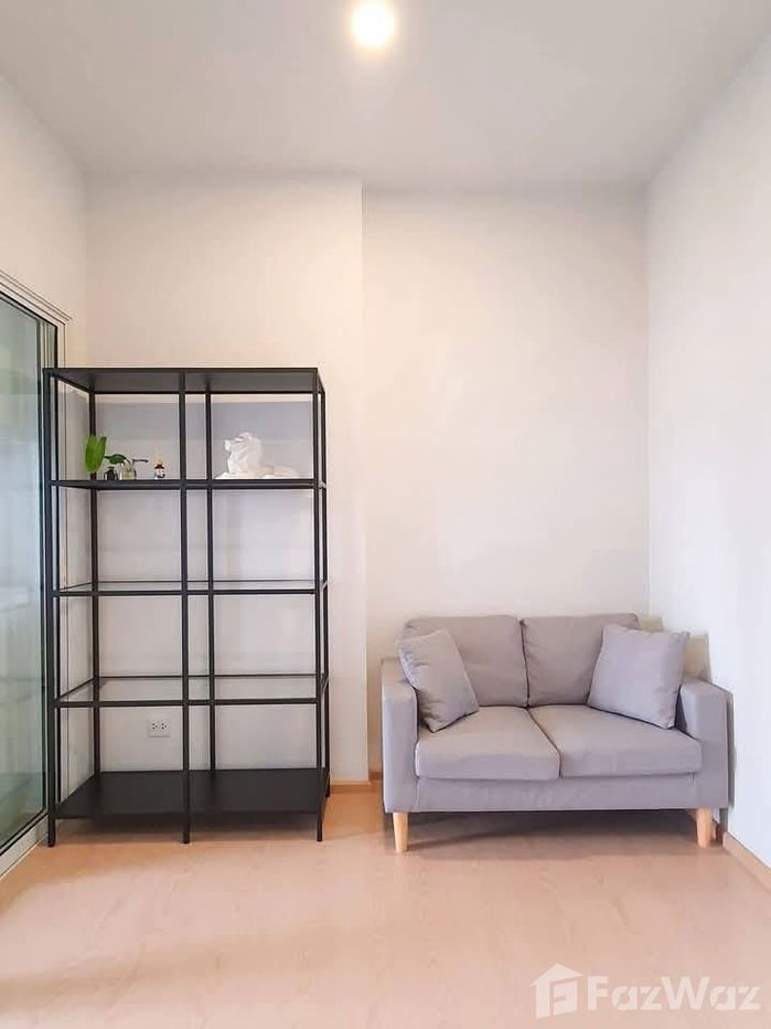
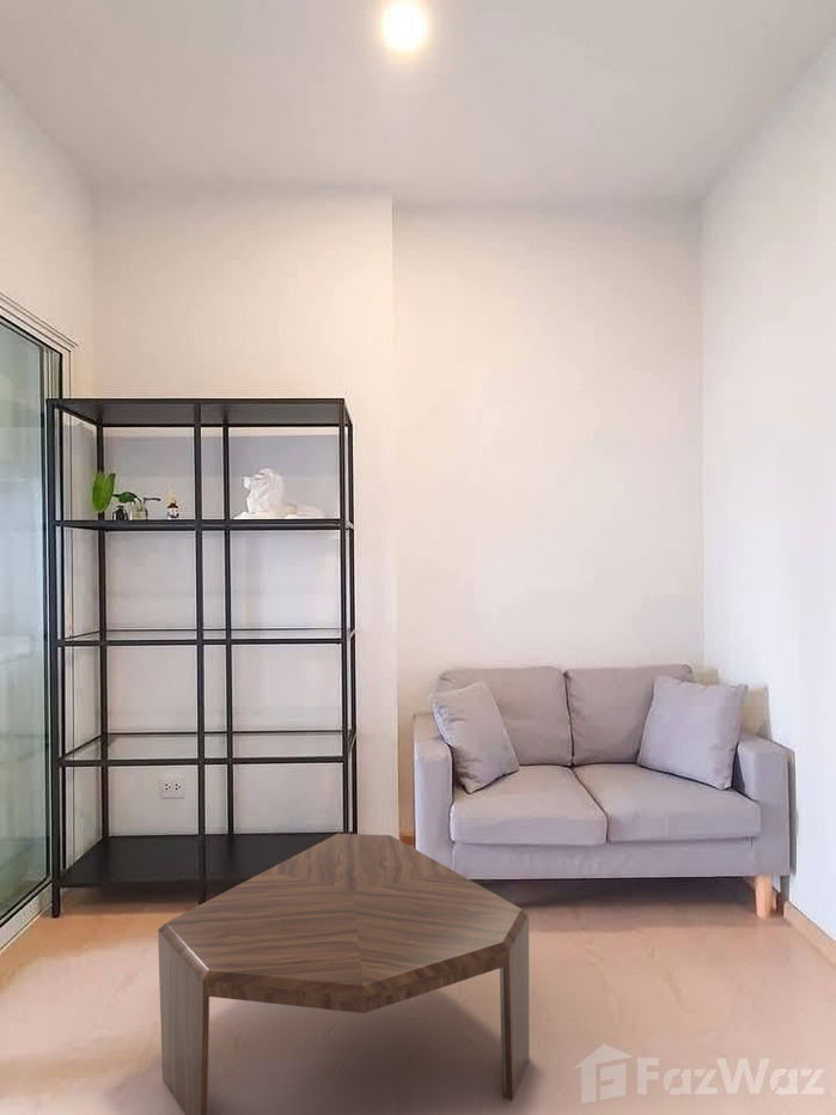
+ coffee table [157,833,530,1115]
